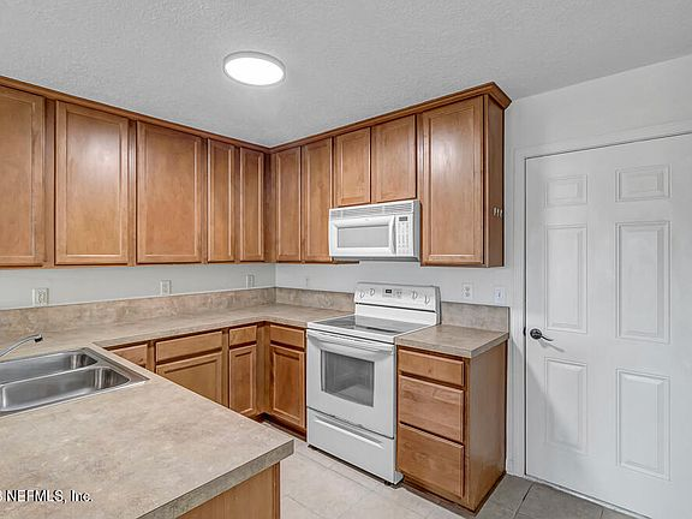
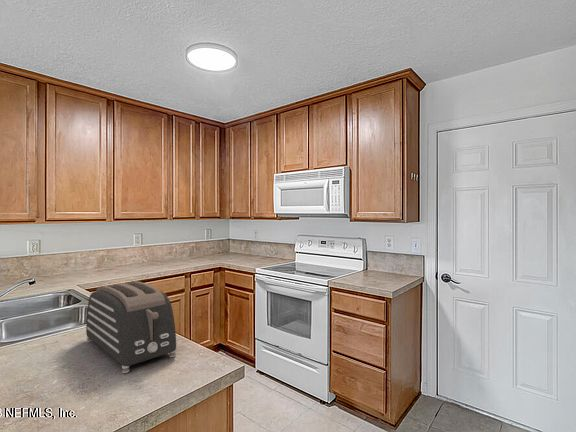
+ toaster [85,280,177,374]
